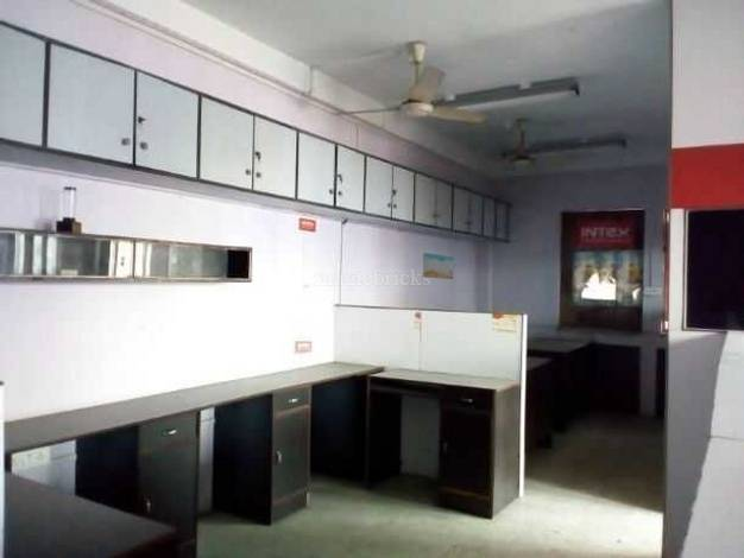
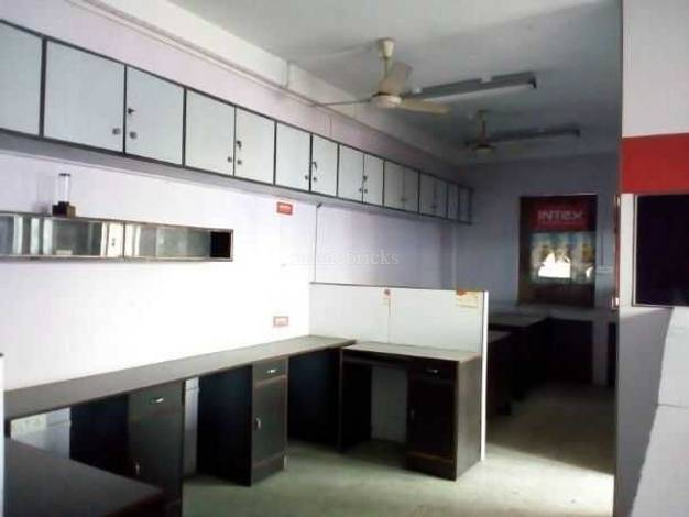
- wall art [422,252,455,280]
